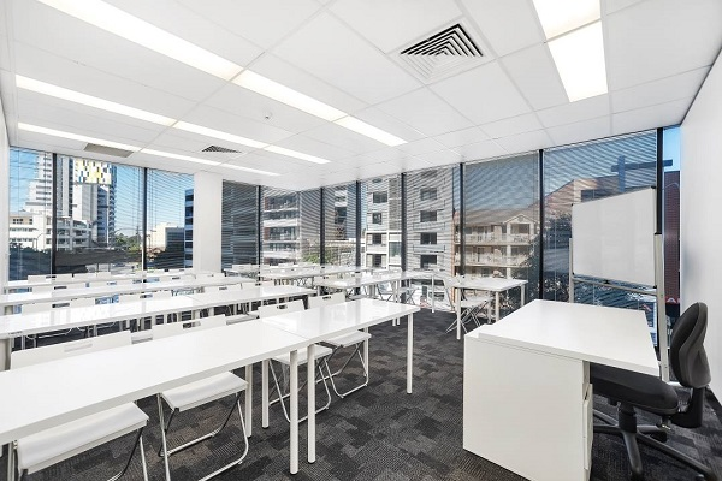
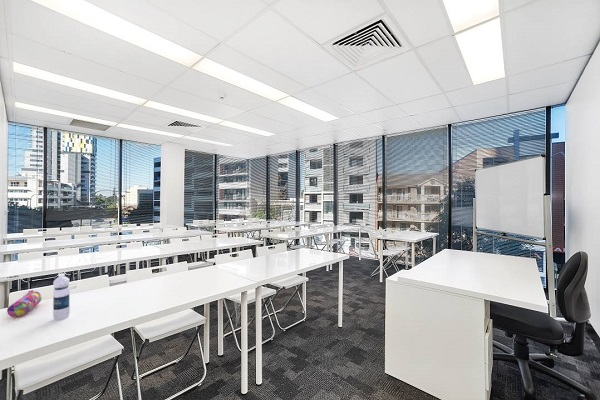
+ water bottle [52,272,71,321]
+ pencil case [6,289,42,318]
